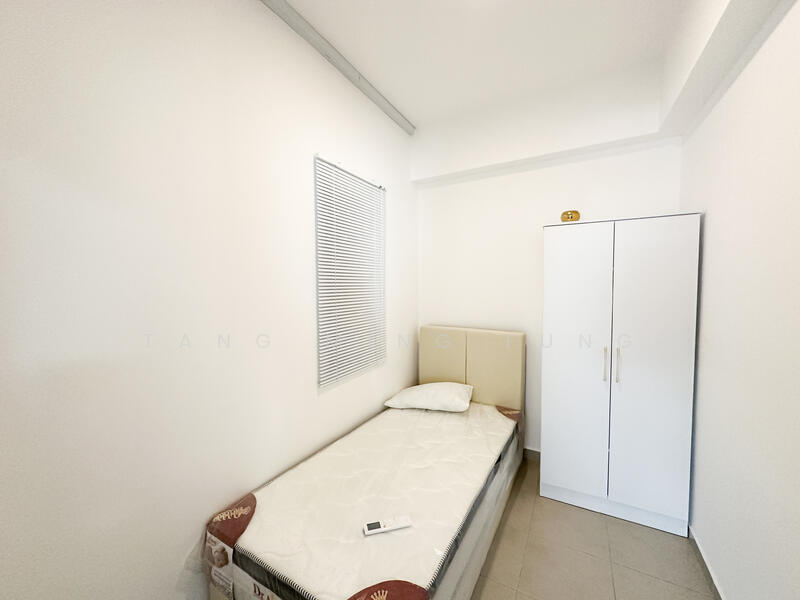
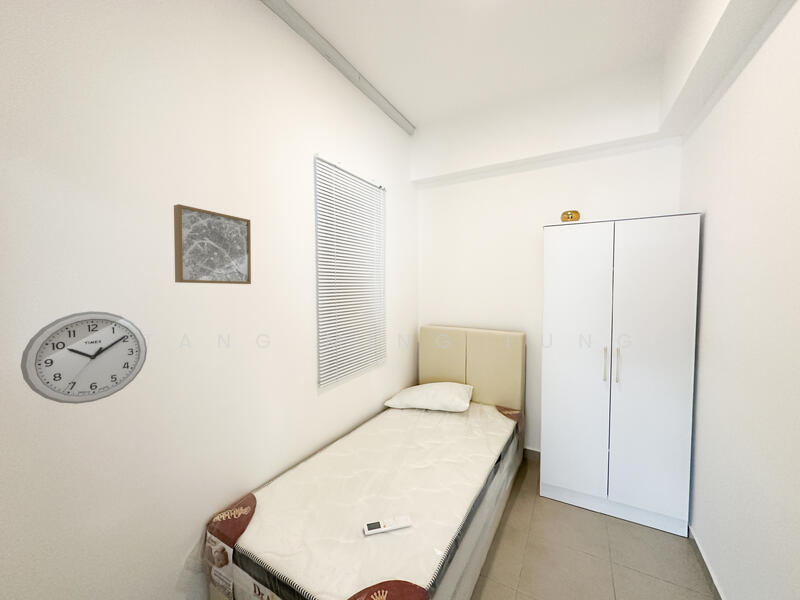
+ wall clock [20,310,148,405]
+ wall art [173,203,252,285]
